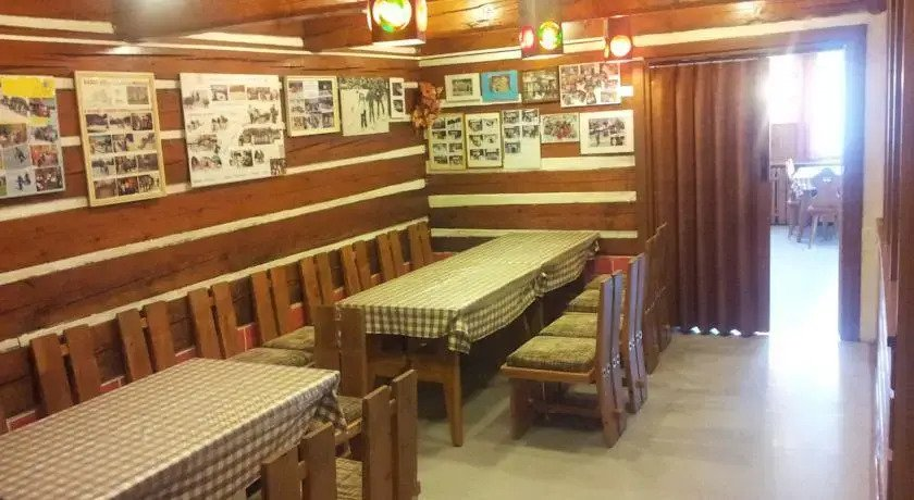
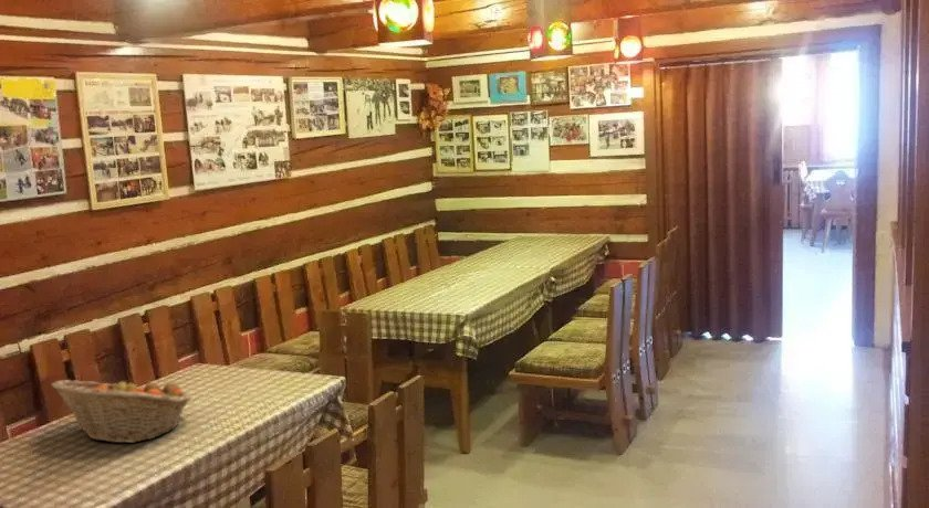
+ fruit basket [50,374,192,444]
